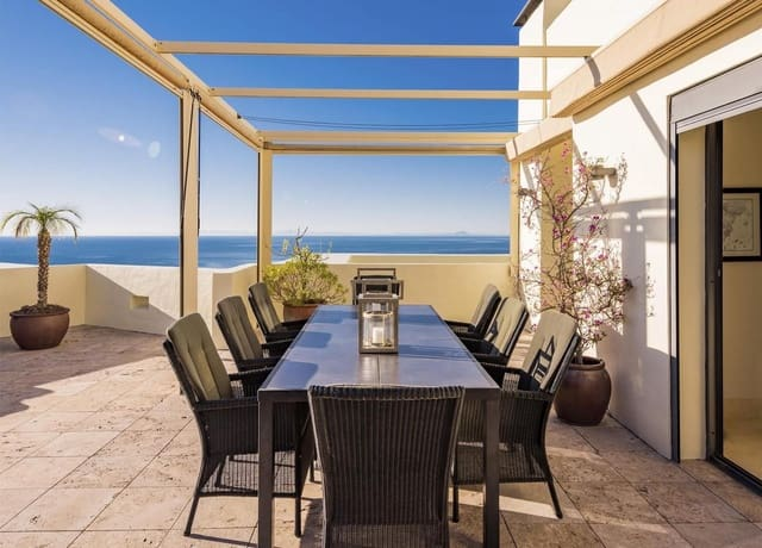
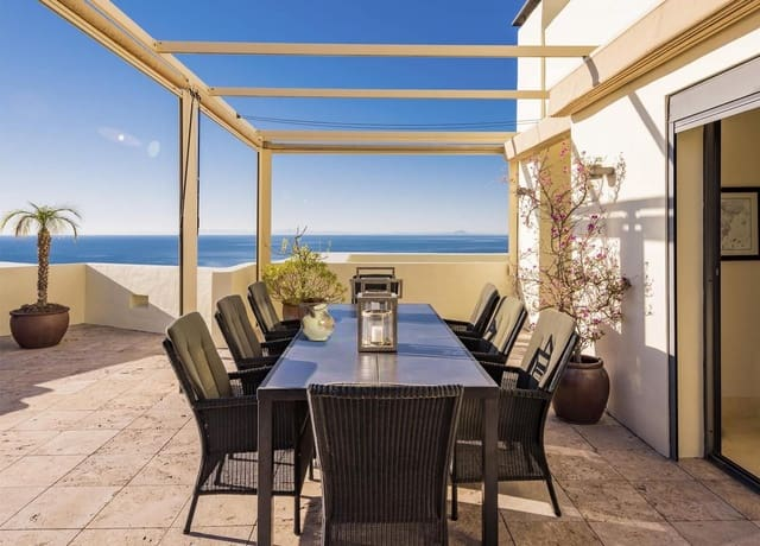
+ pitcher [296,300,336,342]
